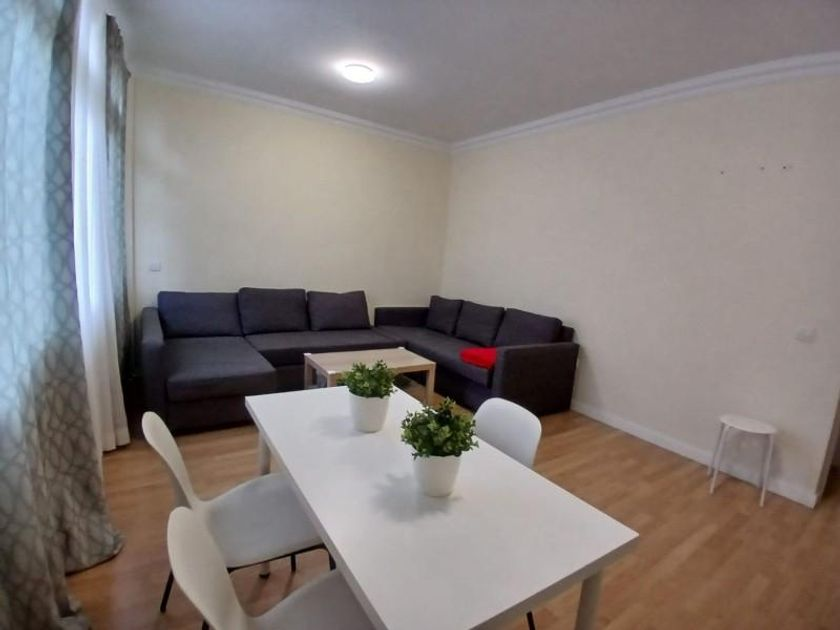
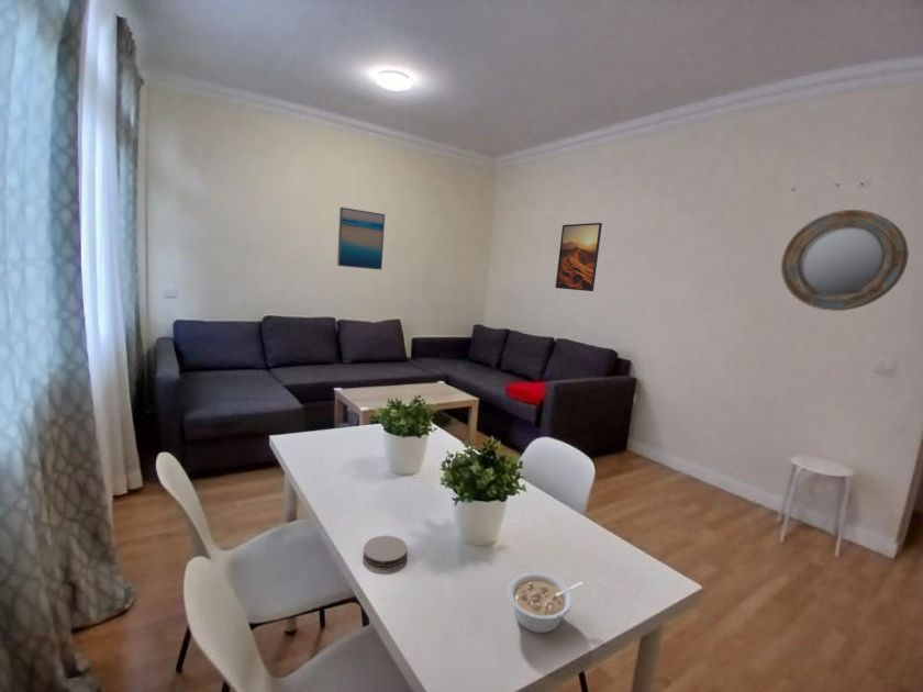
+ coaster [363,535,409,568]
+ home mirror [780,209,910,312]
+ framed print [555,222,603,292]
+ legume [507,571,585,634]
+ wall art [336,207,386,271]
